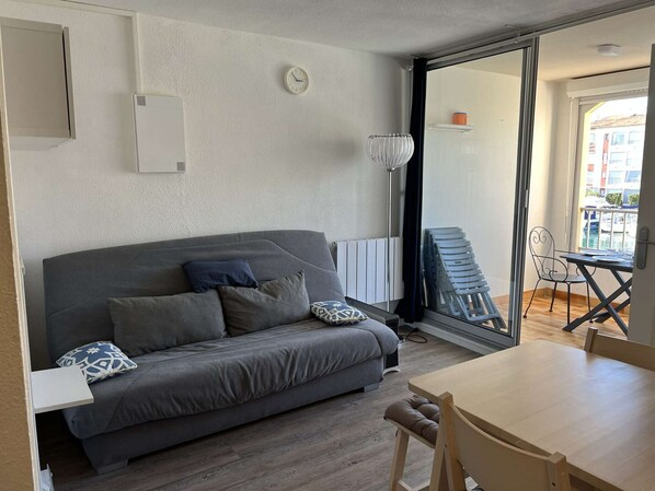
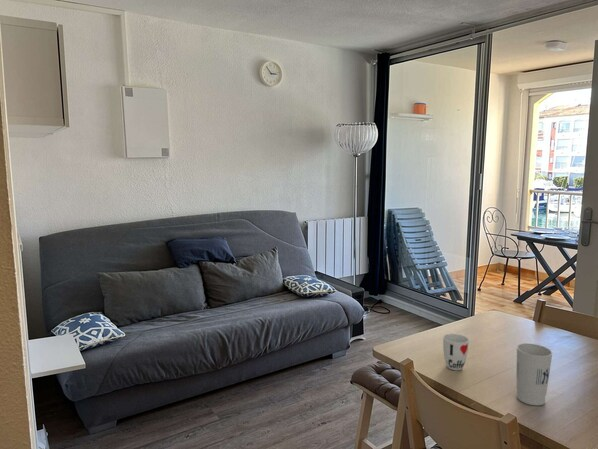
+ cup [442,333,470,371]
+ cup [515,342,554,406]
